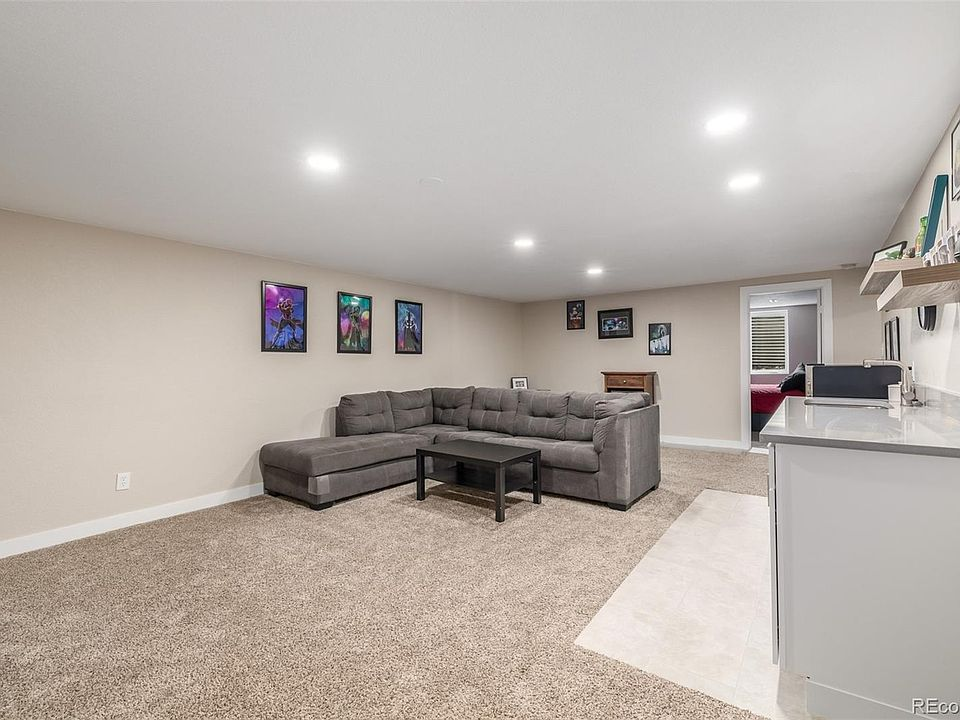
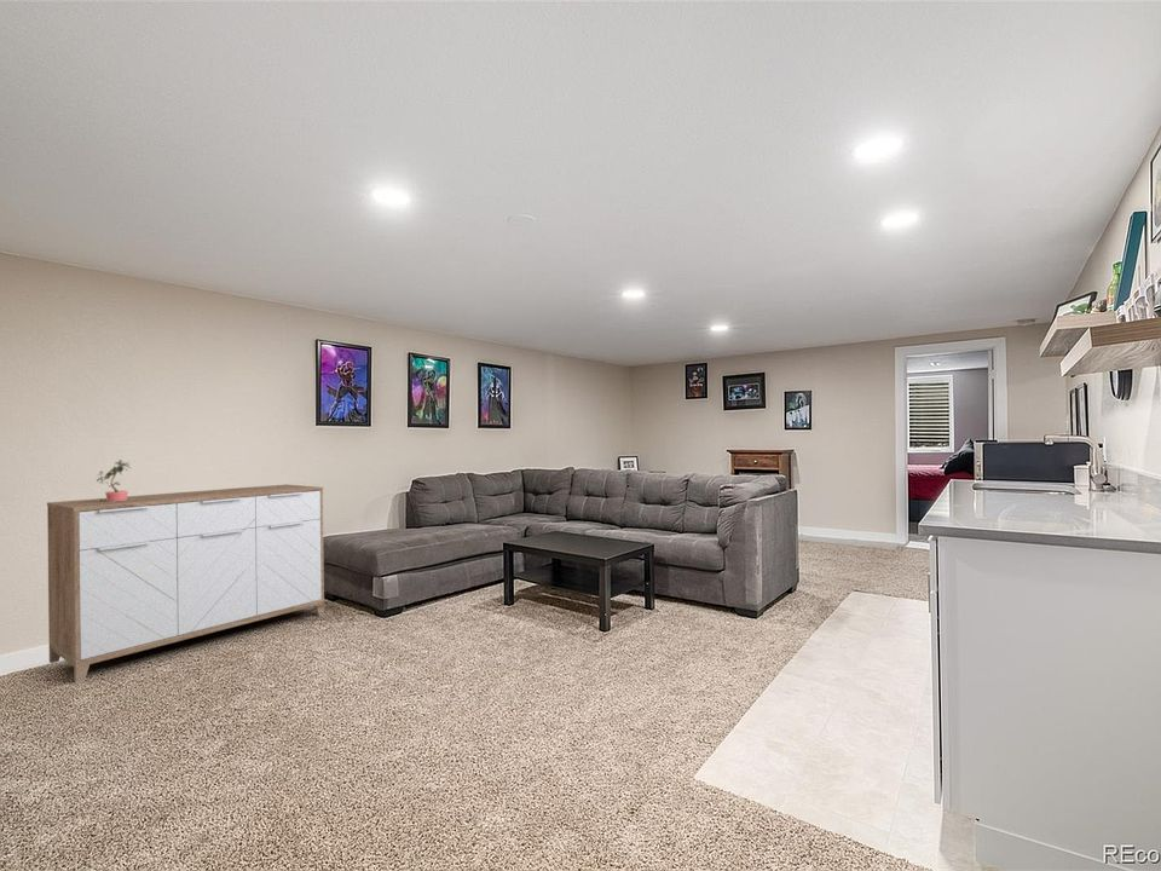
+ potted plant [96,458,132,502]
+ sideboard [46,484,325,683]
